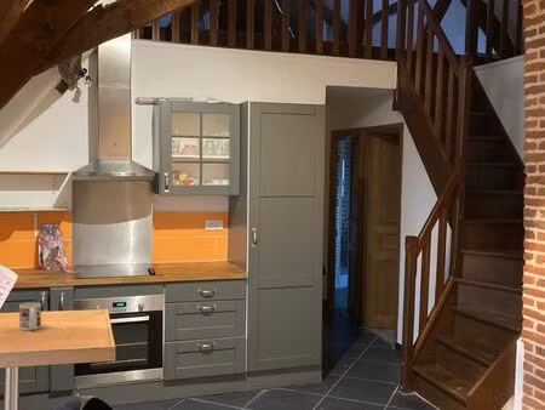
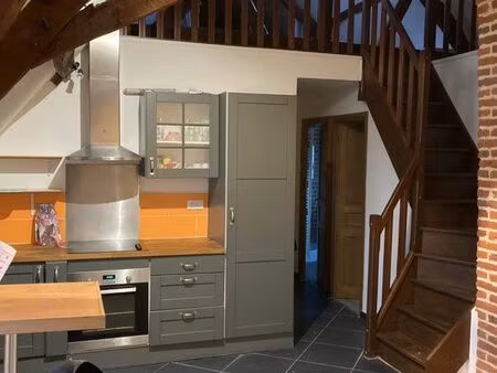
- mug [18,302,42,331]
